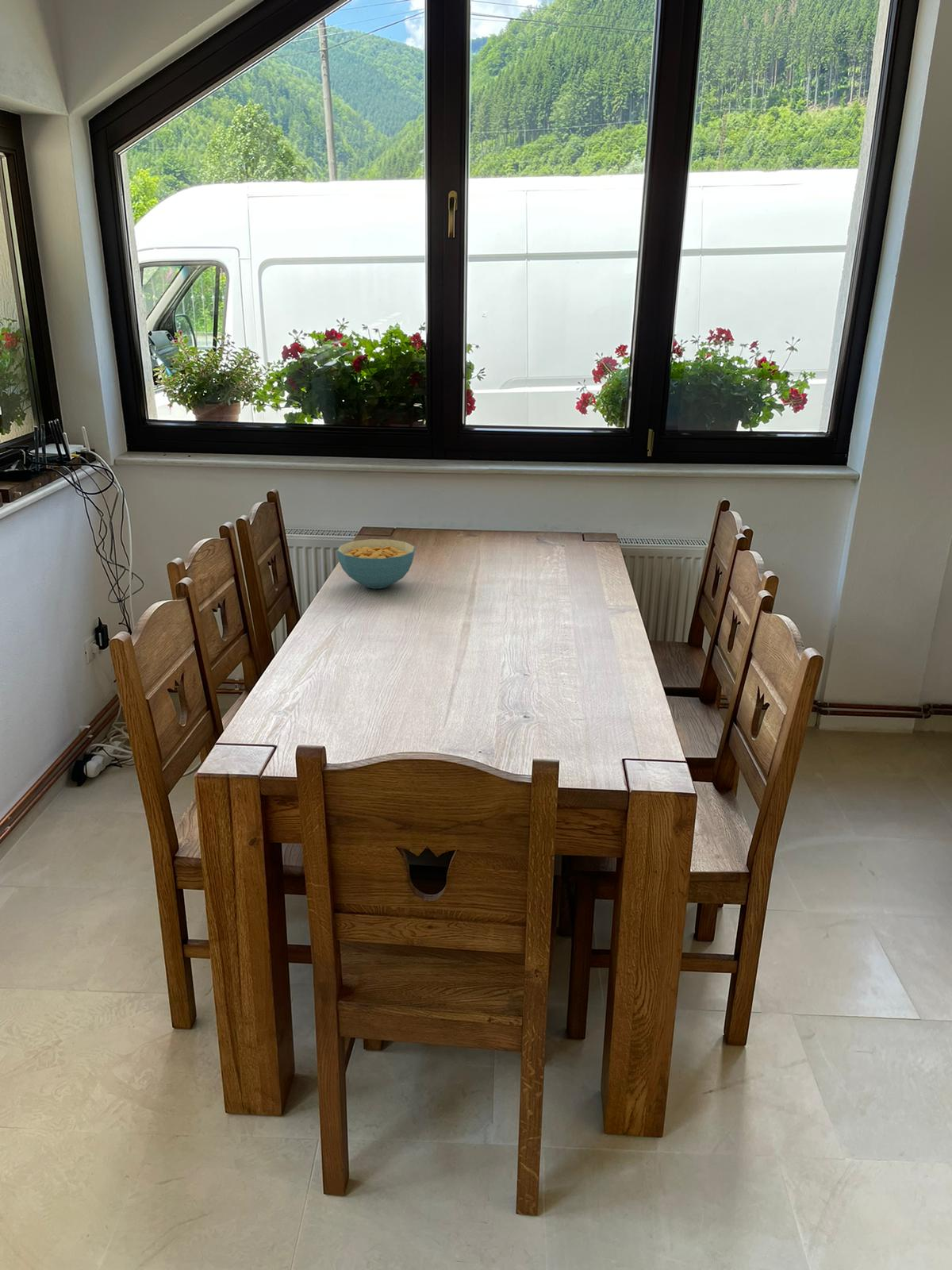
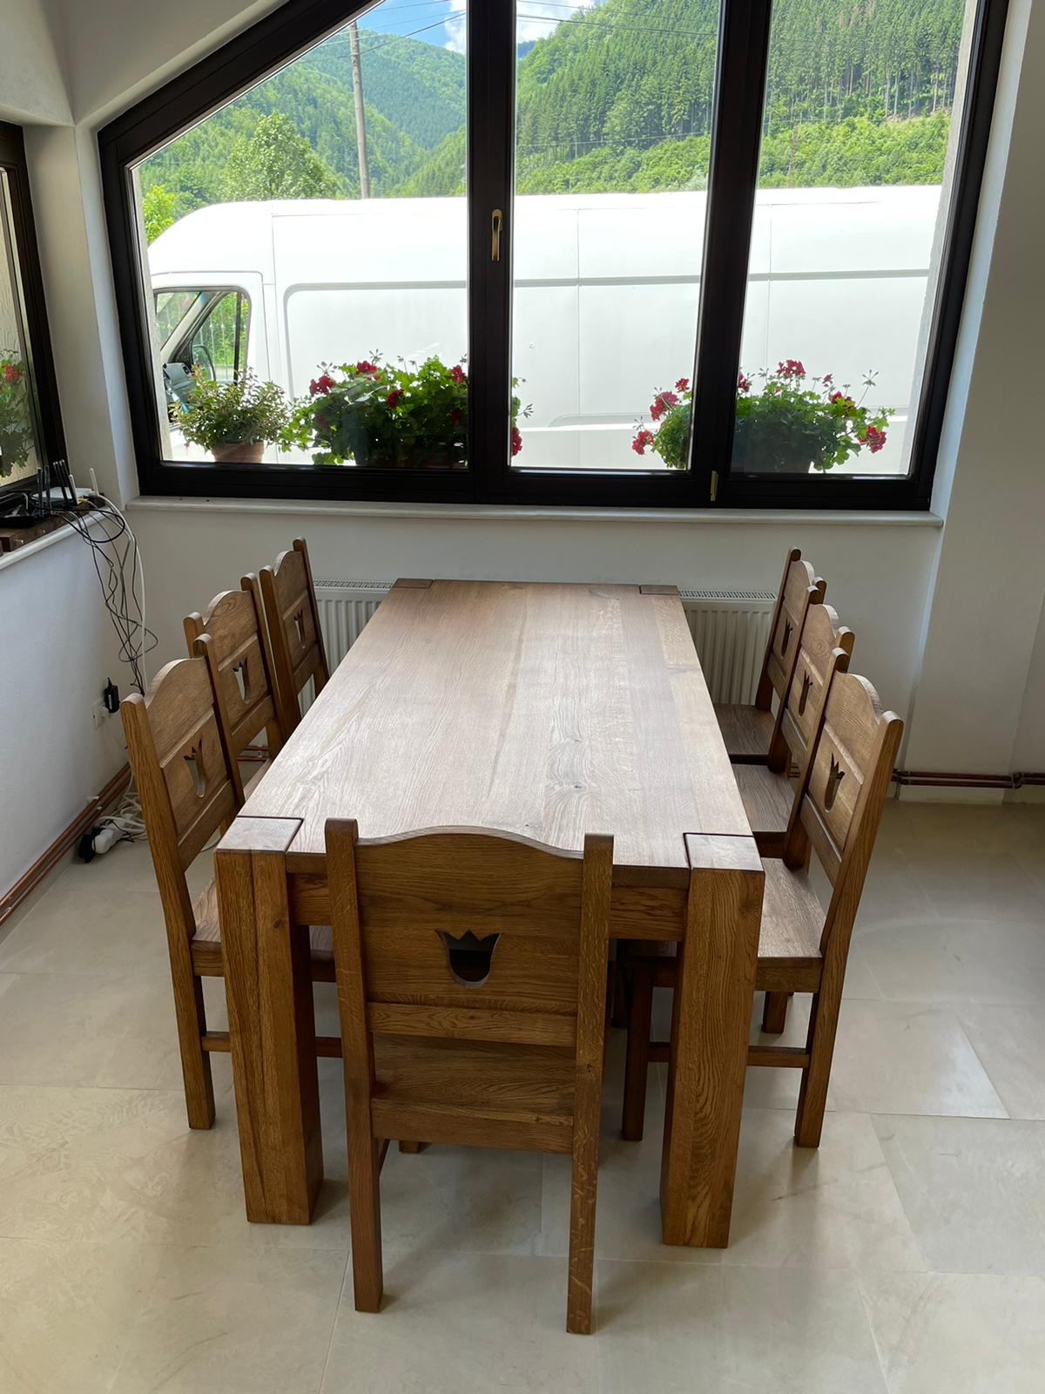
- cereal bowl [336,538,416,589]
